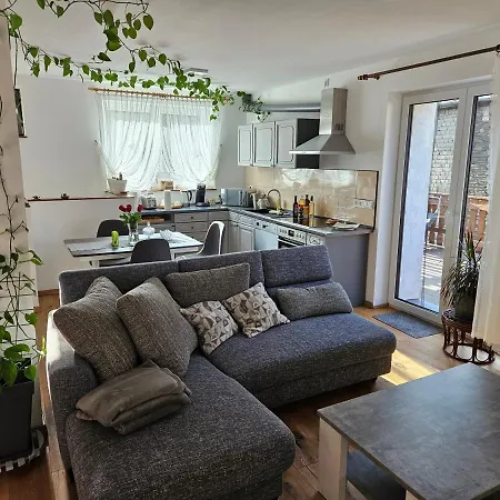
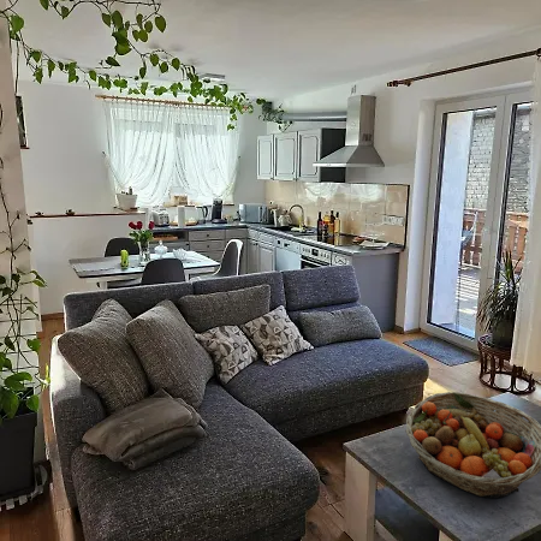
+ fruit basket [404,391,541,499]
